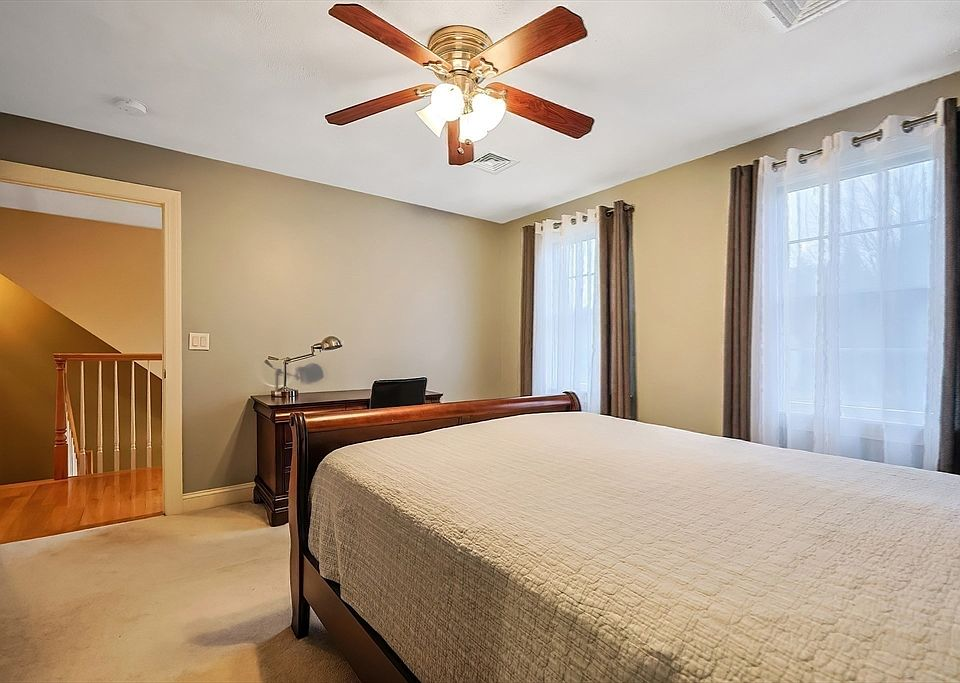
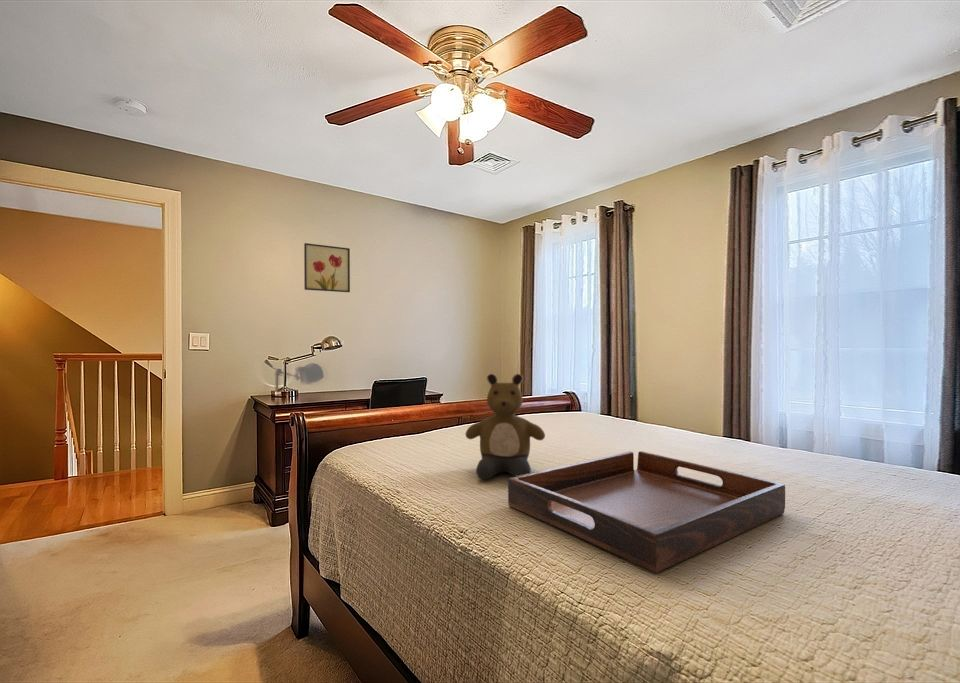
+ wall art [303,242,351,293]
+ bear [464,373,546,481]
+ serving tray [507,450,786,574]
